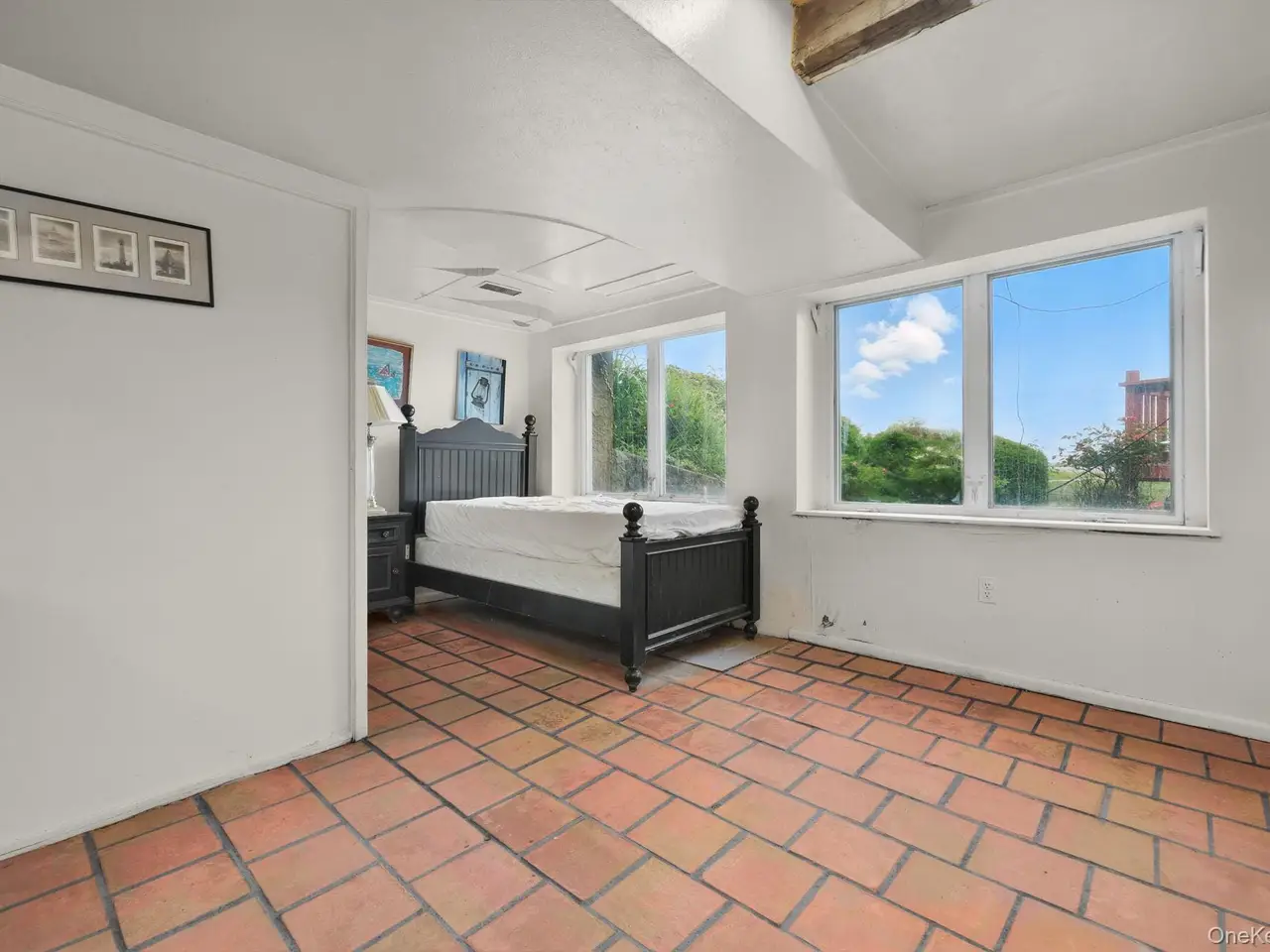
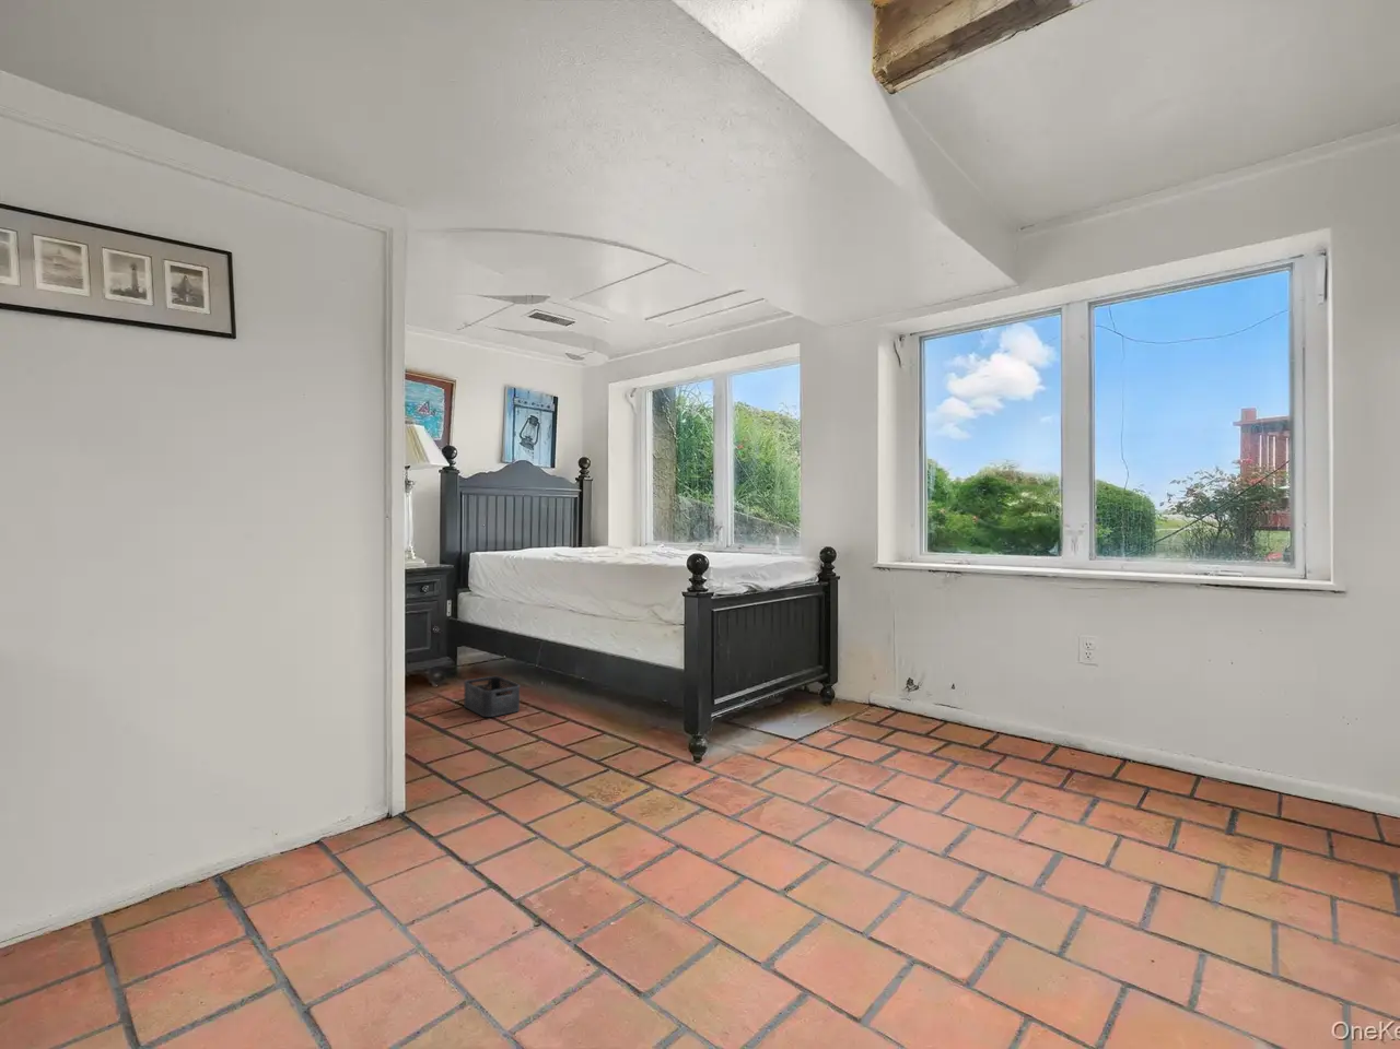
+ storage bin [463,675,520,718]
